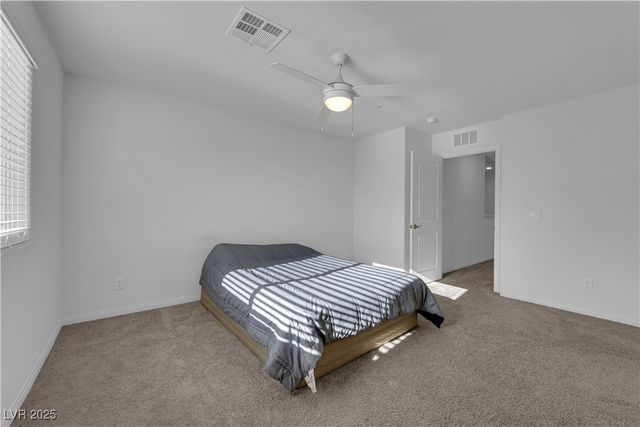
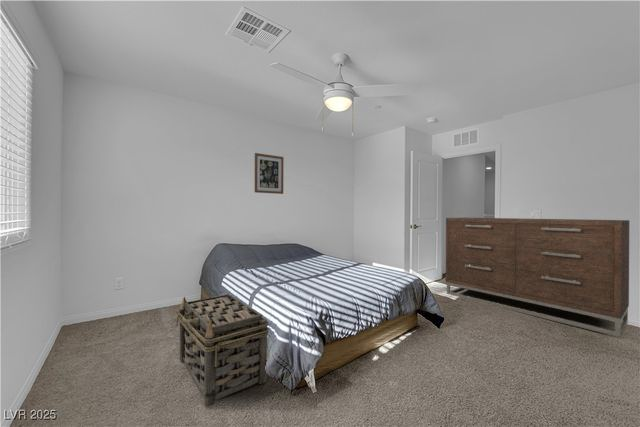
+ basket [175,293,270,408]
+ dresser [445,217,630,338]
+ wall art [254,152,284,195]
